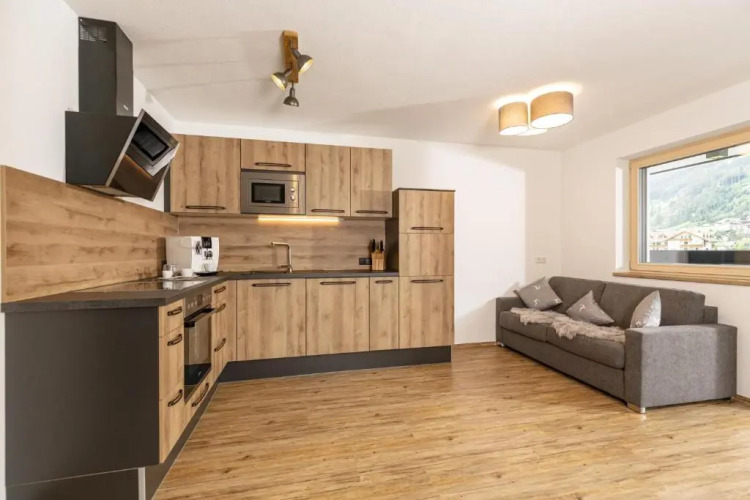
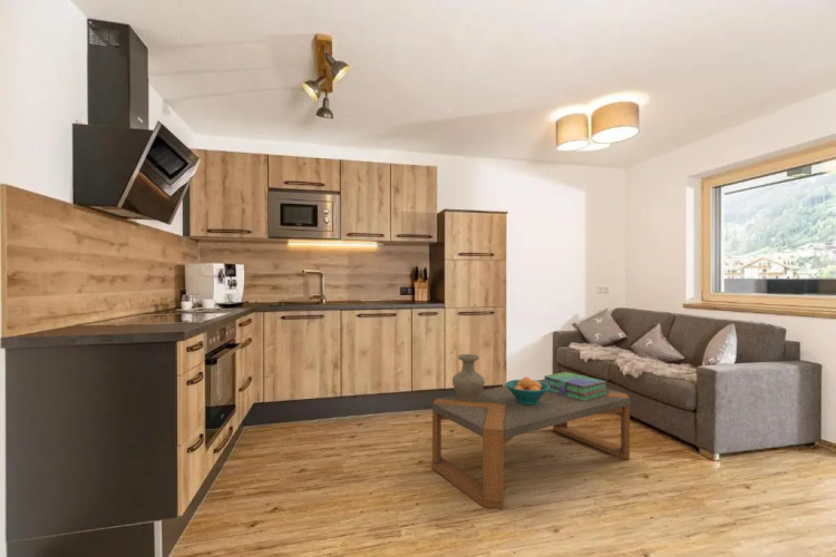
+ stack of books [543,371,609,401]
+ fruit bowl [504,375,550,404]
+ vase [451,353,486,401]
+ coffee table [431,378,631,510]
